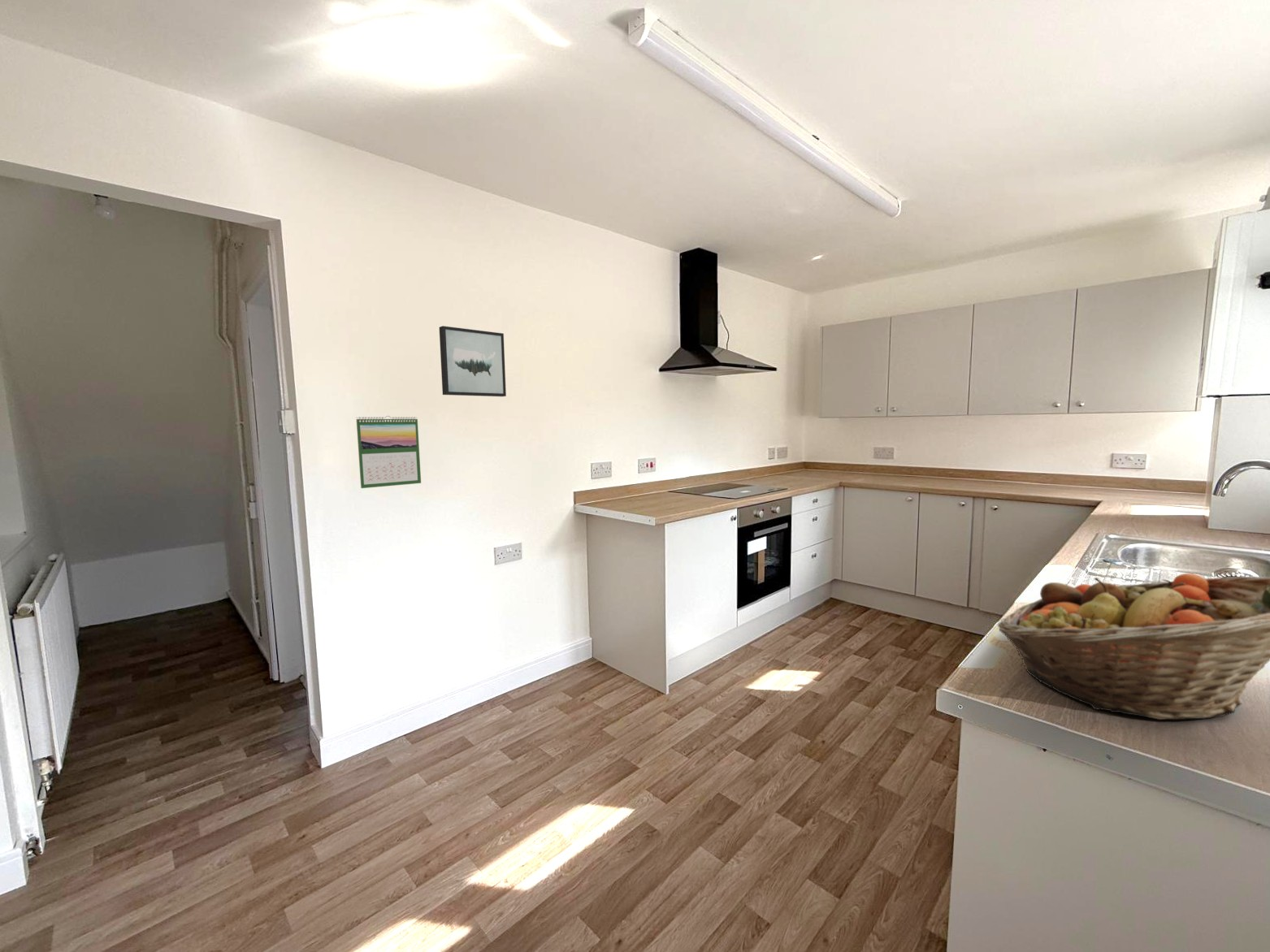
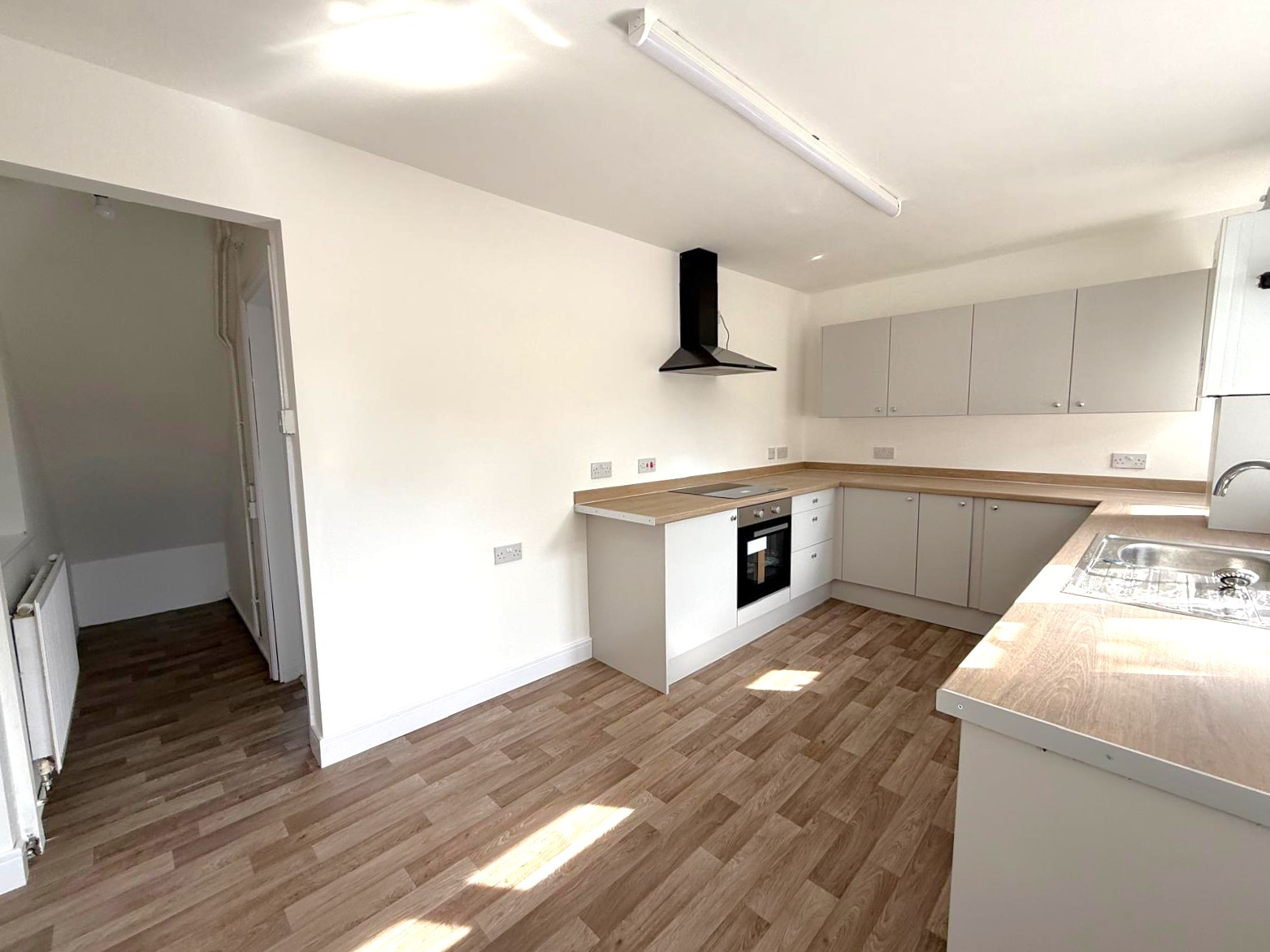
- calendar [356,415,422,489]
- wall art [439,325,507,397]
- fruit basket [997,573,1270,720]
